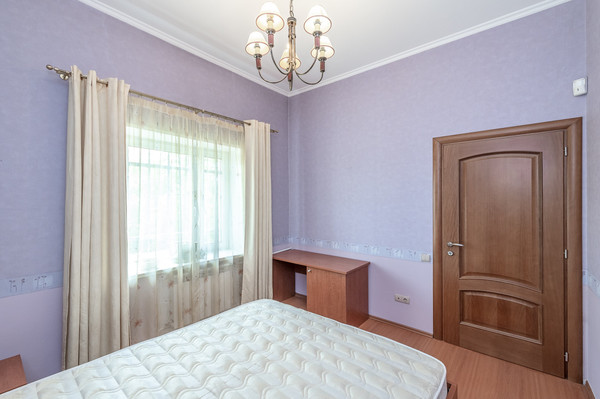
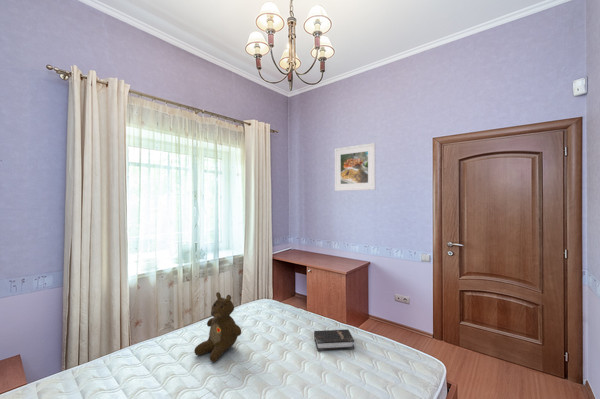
+ teddy bear [193,291,242,363]
+ hardback book [313,328,355,352]
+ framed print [334,142,376,192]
